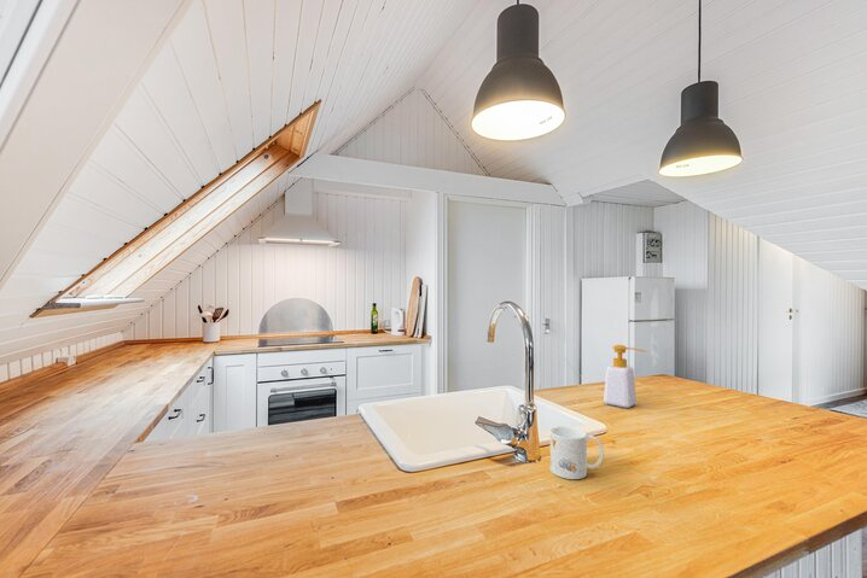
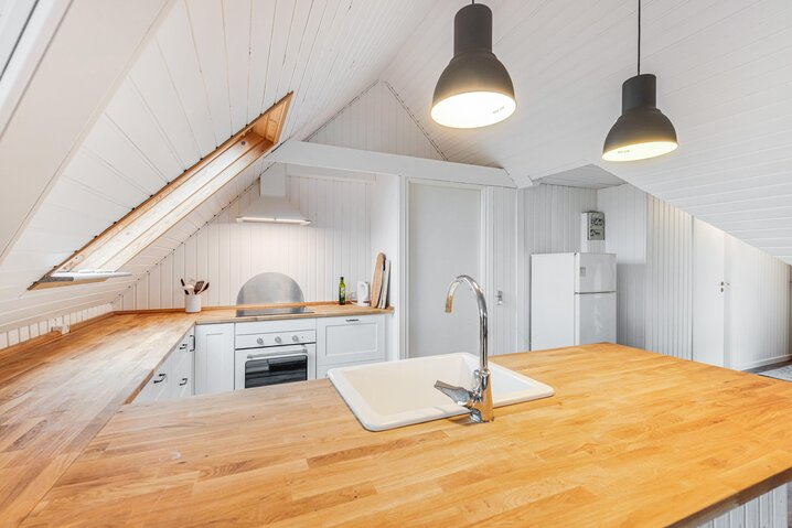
- soap bottle [603,344,647,409]
- mug [549,425,605,480]
